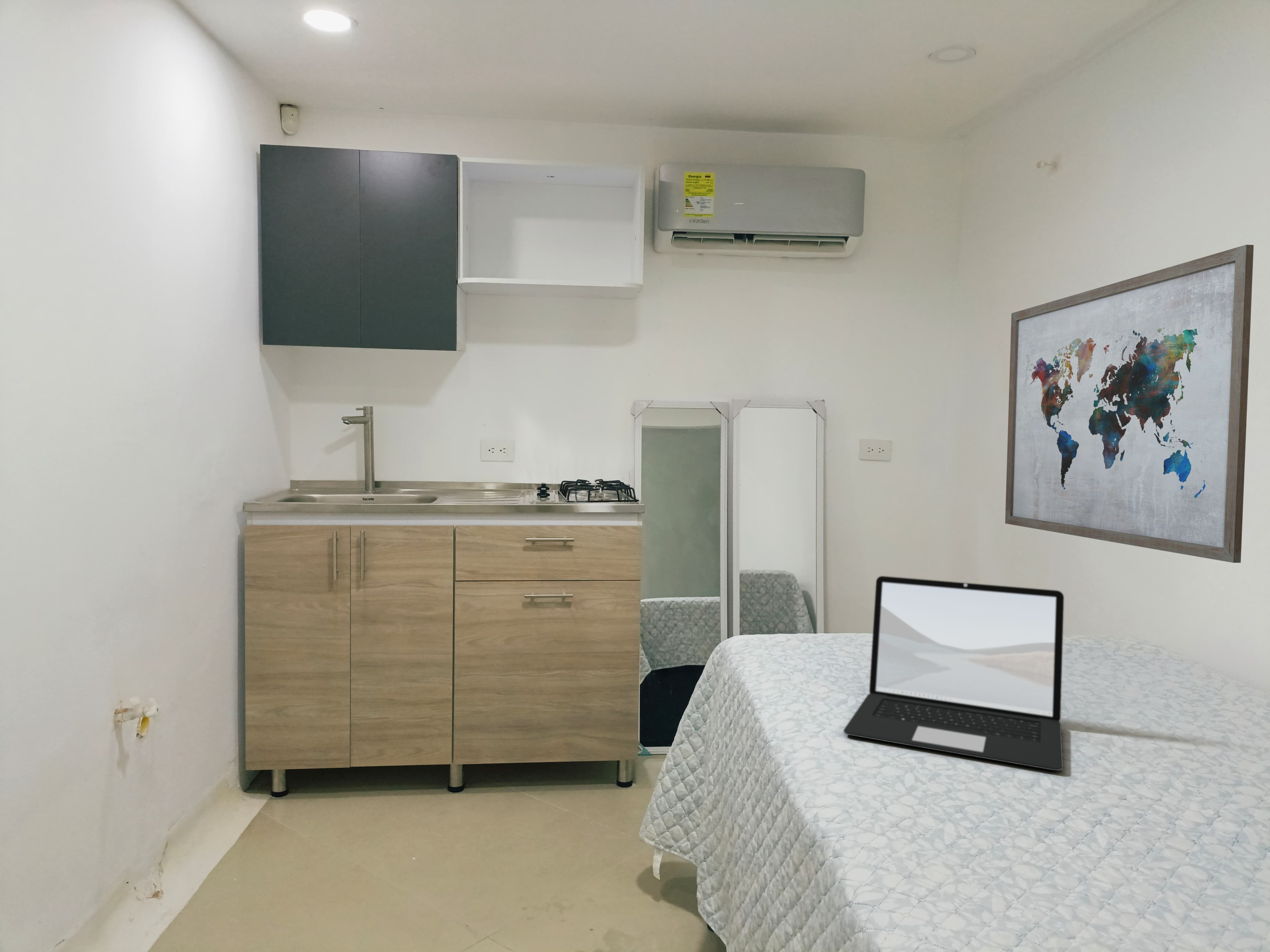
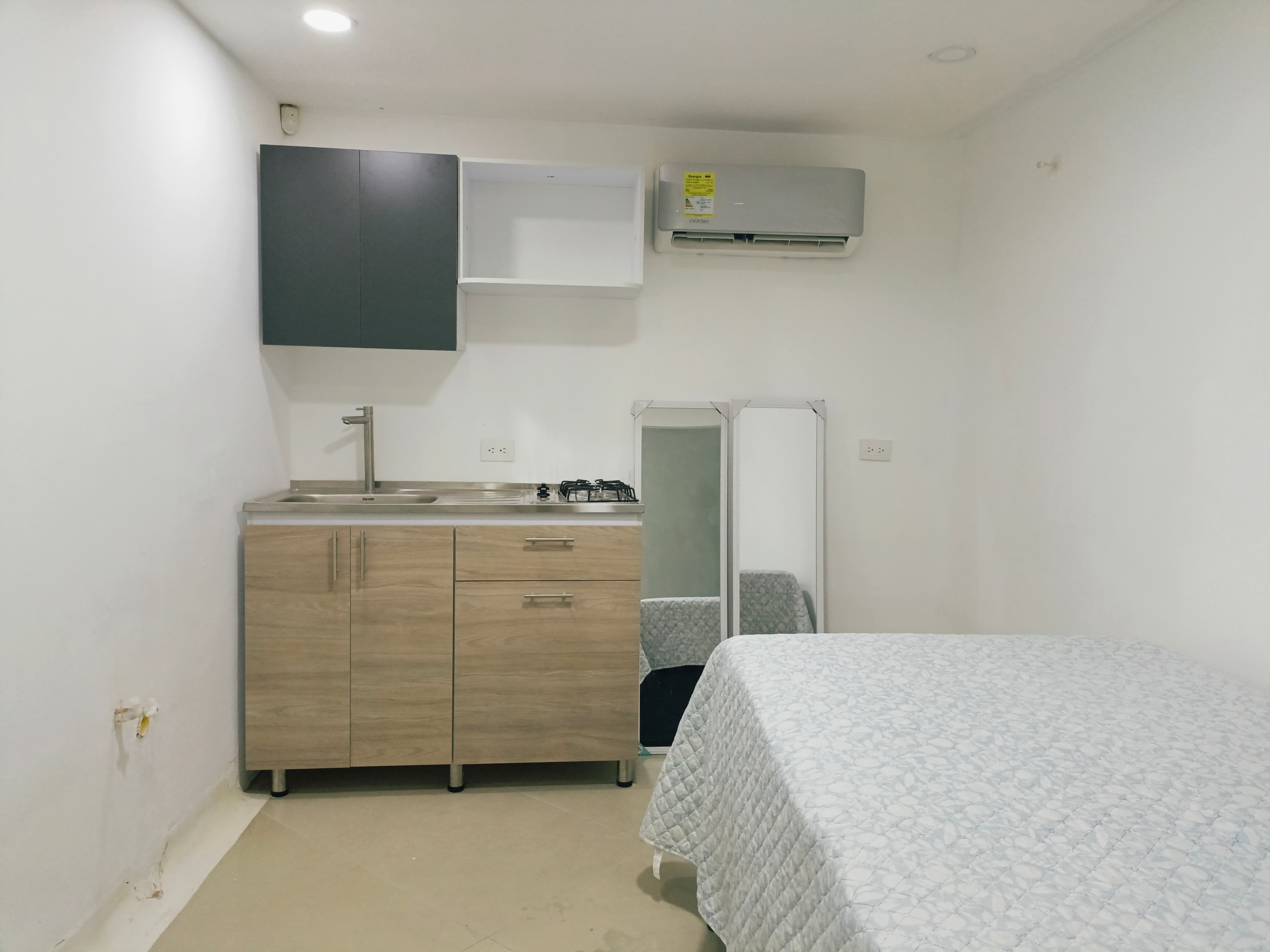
- wall art [1005,244,1254,563]
- laptop [843,576,1064,771]
